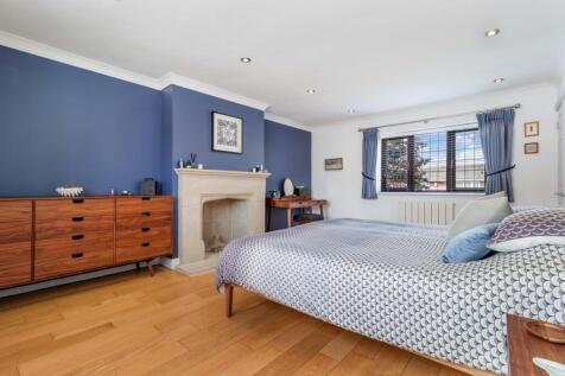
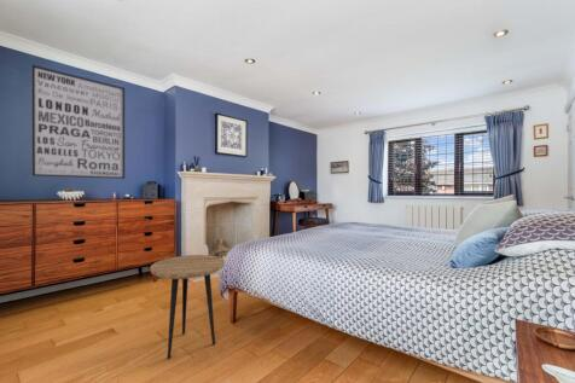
+ wall art [30,64,126,180]
+ side table [149,254,226,360]
